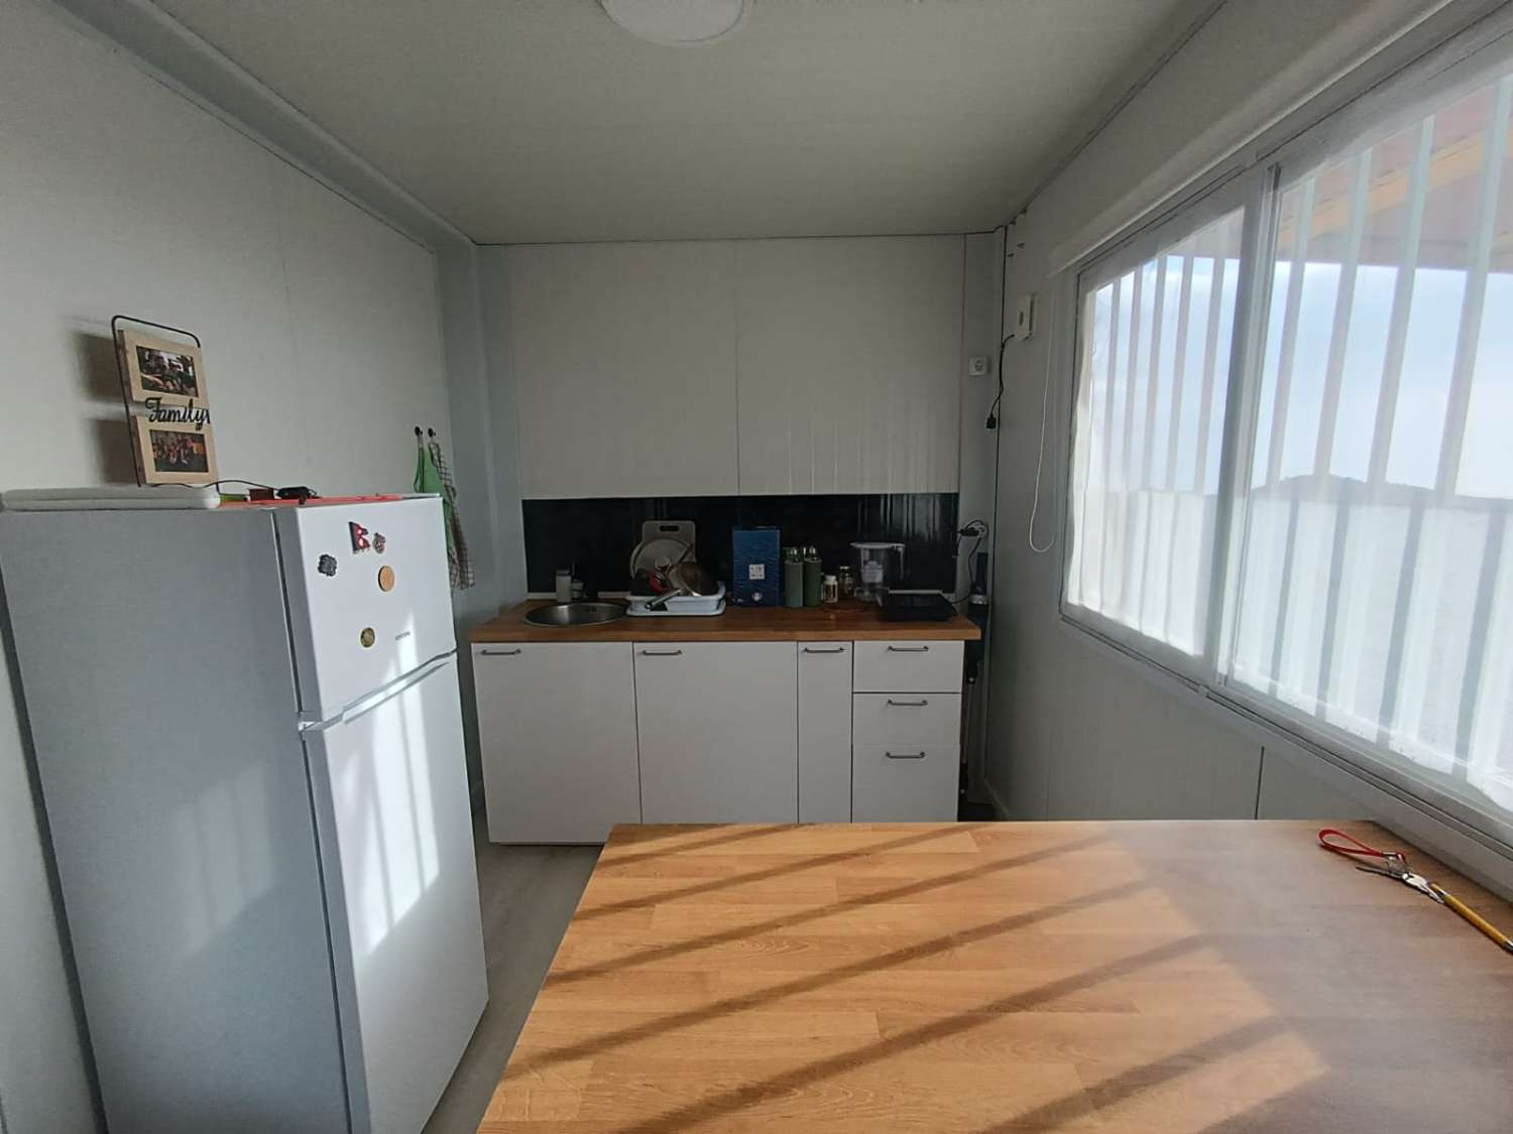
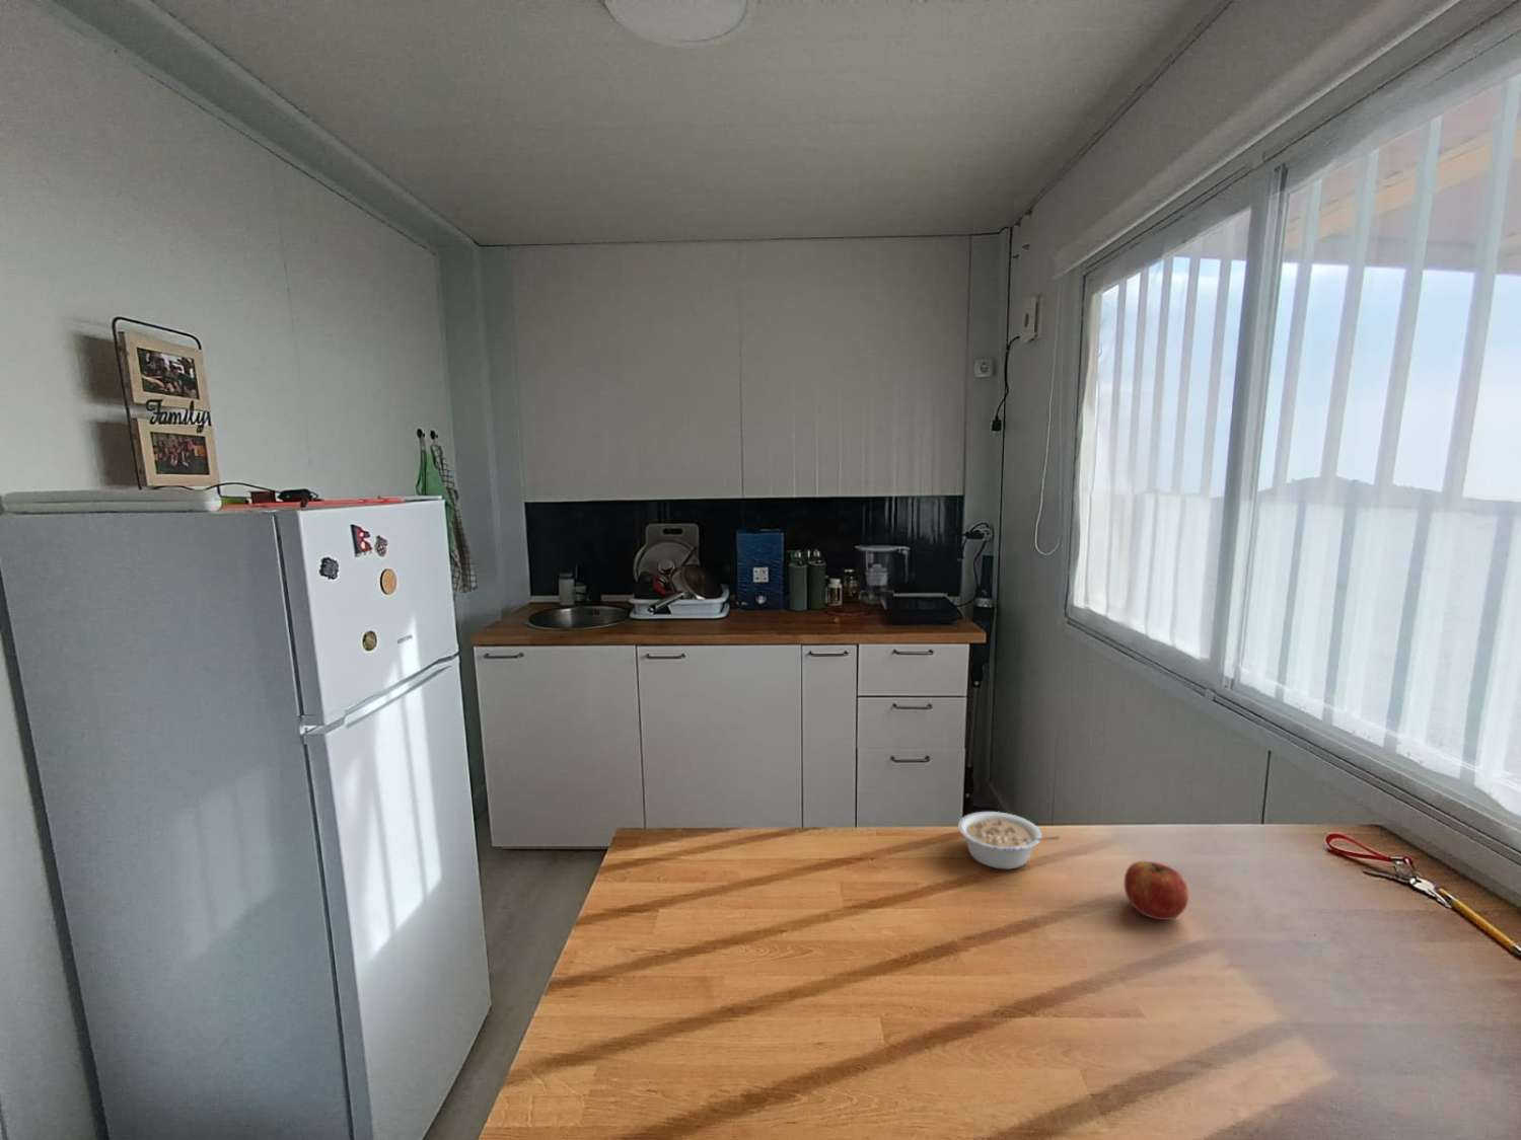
+ fruit [1123,860,1189,921]
+ legume [957,811,1061,871]
